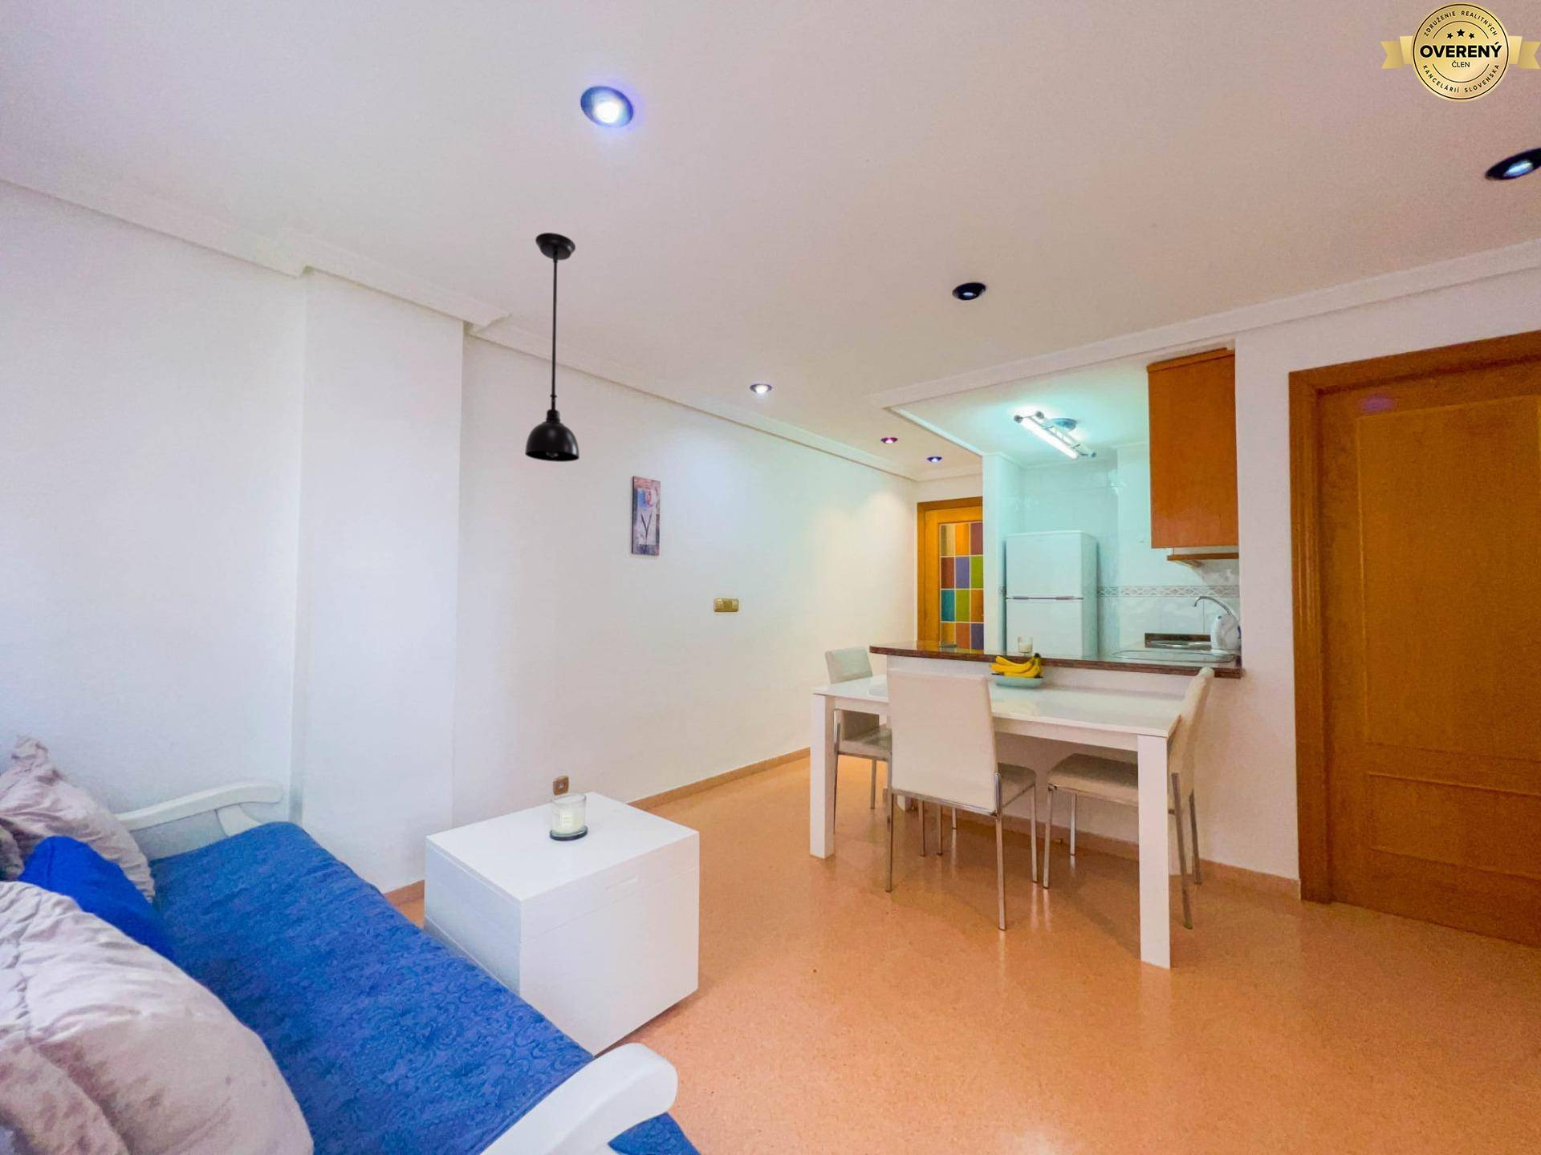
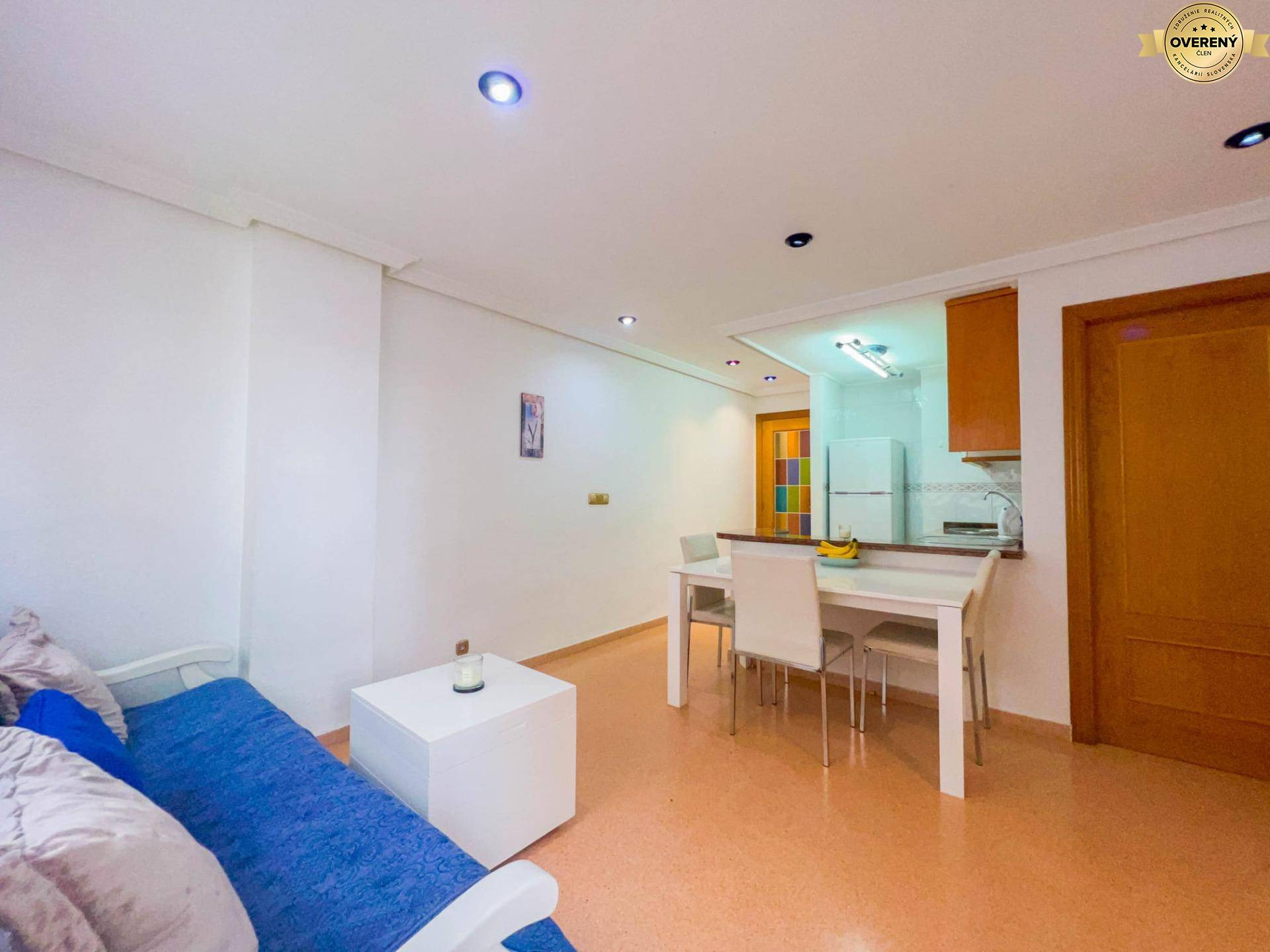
- light fixture [524,232,580,462]
